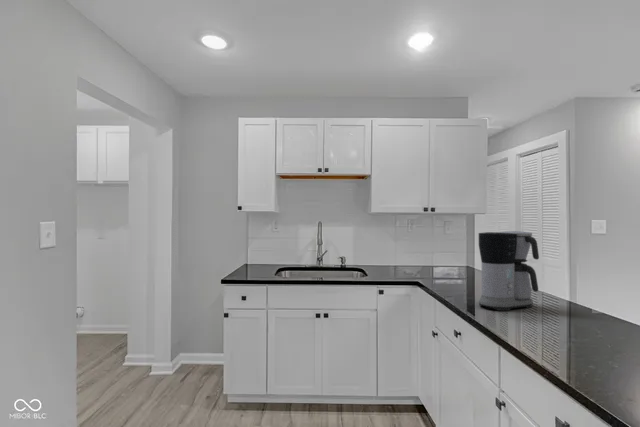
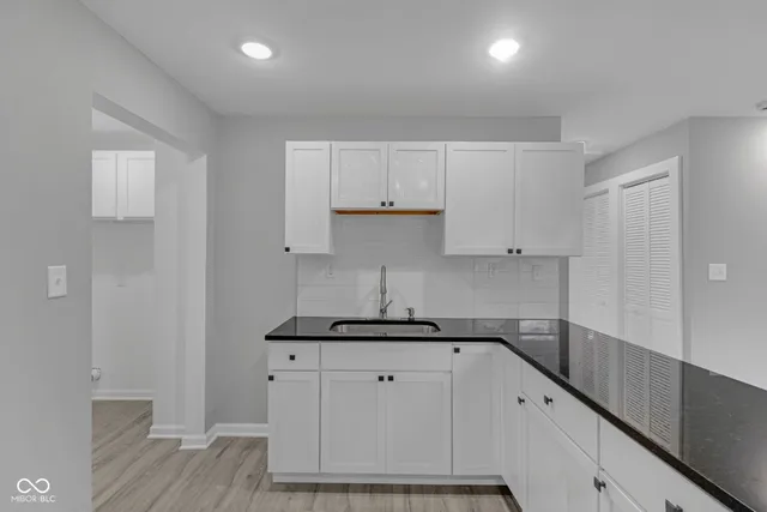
- coffee maker [478,230,540,312]
